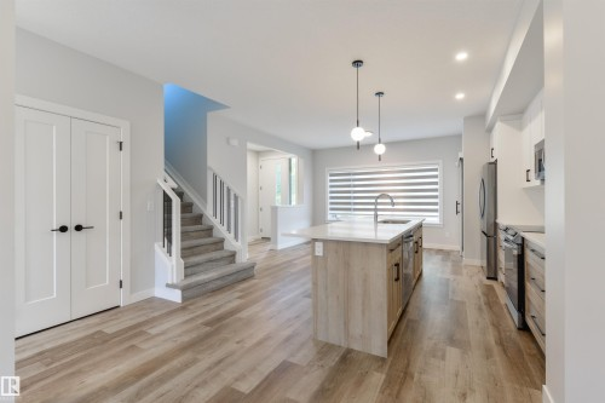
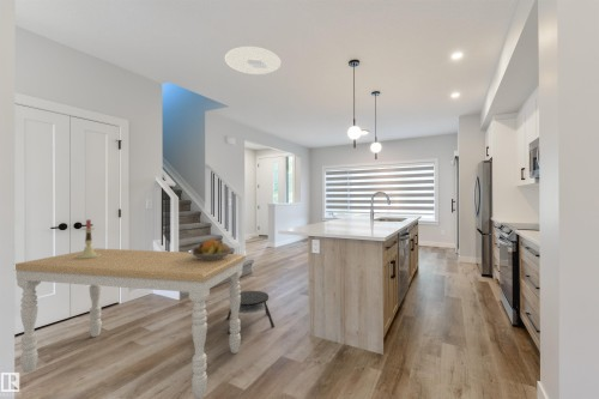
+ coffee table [225,290,276,334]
+ candlestick [75,218,101,259]
+ fruit bowl [187,238,236,260]
+ dining table [14,248,247,399]
+ ceiling light [224,46,283,75]
